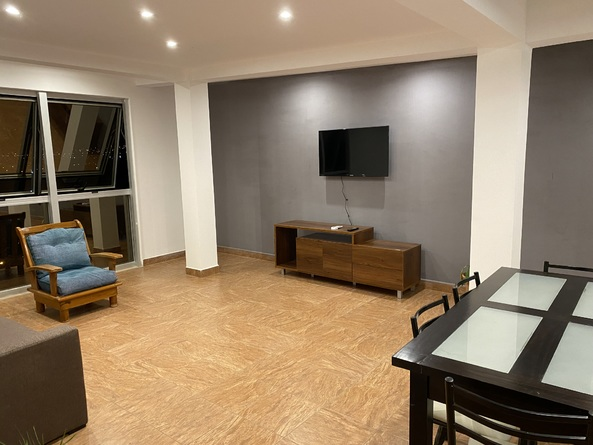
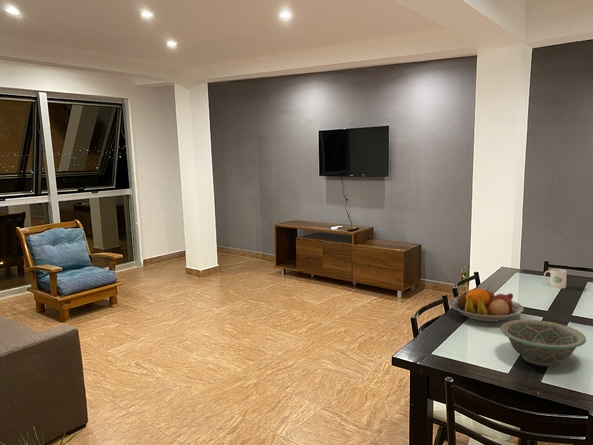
+ mug [543,268,568,289]
+ fruit bowl [447,286,524,323]
+ decorative bowl [499,319,587,367]
